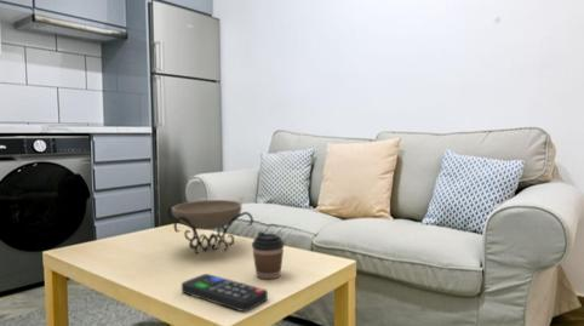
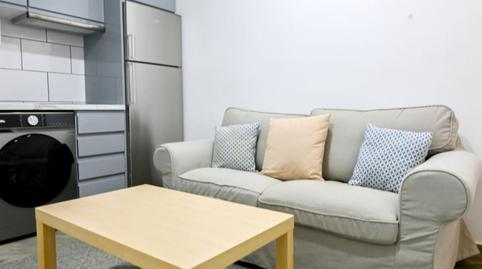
- remote control [181,273,269,313]
- coffee cup [251,230,286,280]
- decorative bowl [166,199,254,256]
